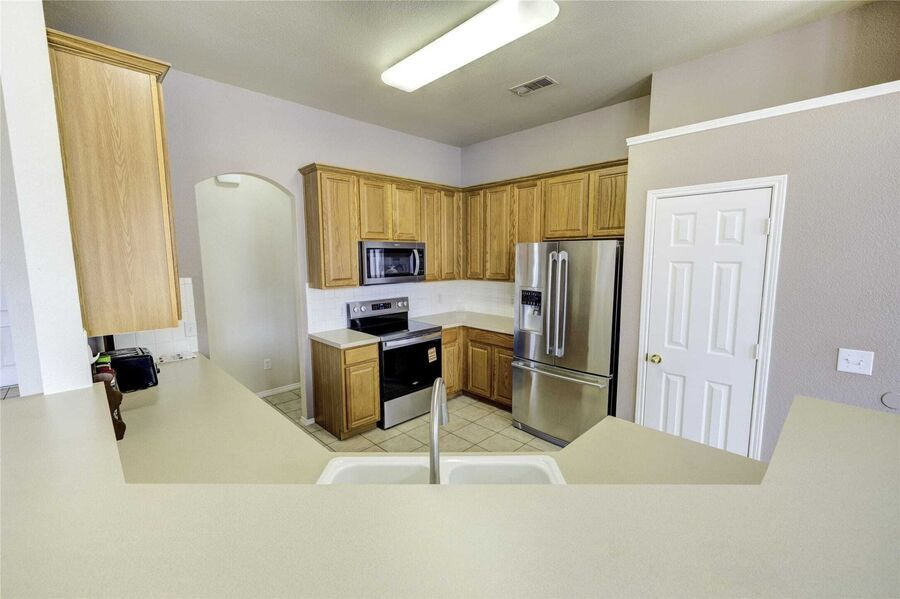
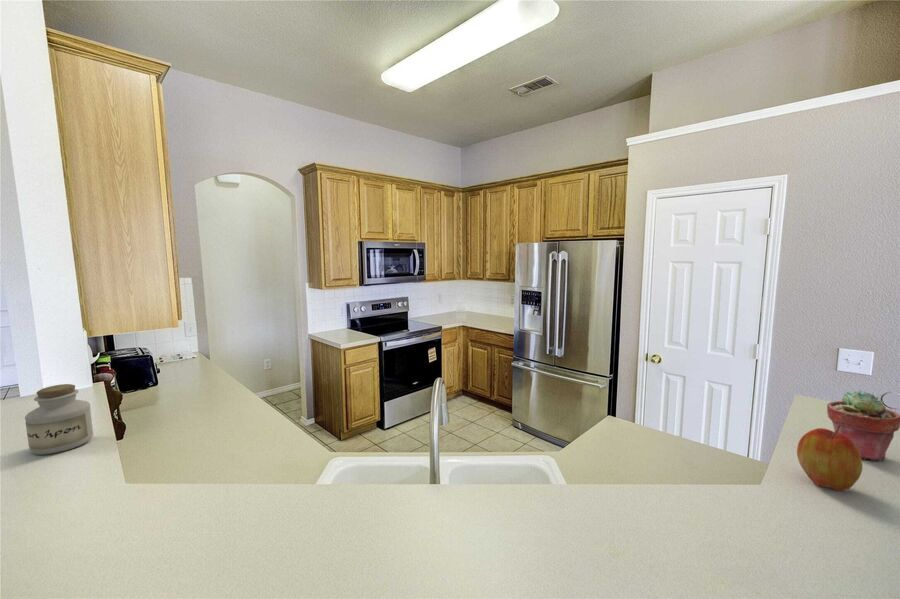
+ potted succulent [826,390,900,462]
+ apple [796,425,864,492]
+ jar [24,383,94,456]
